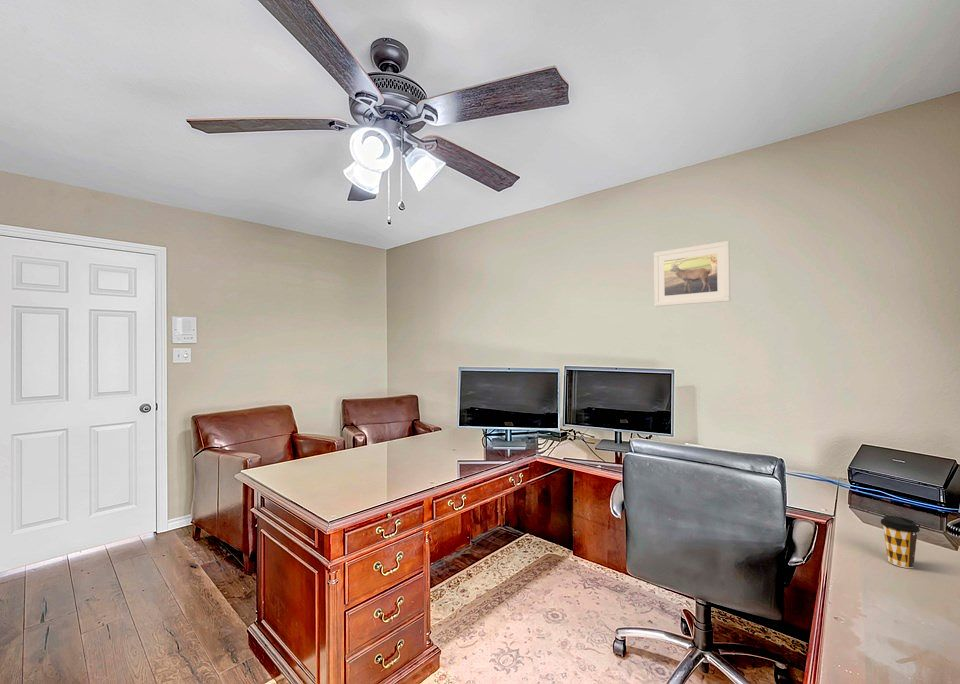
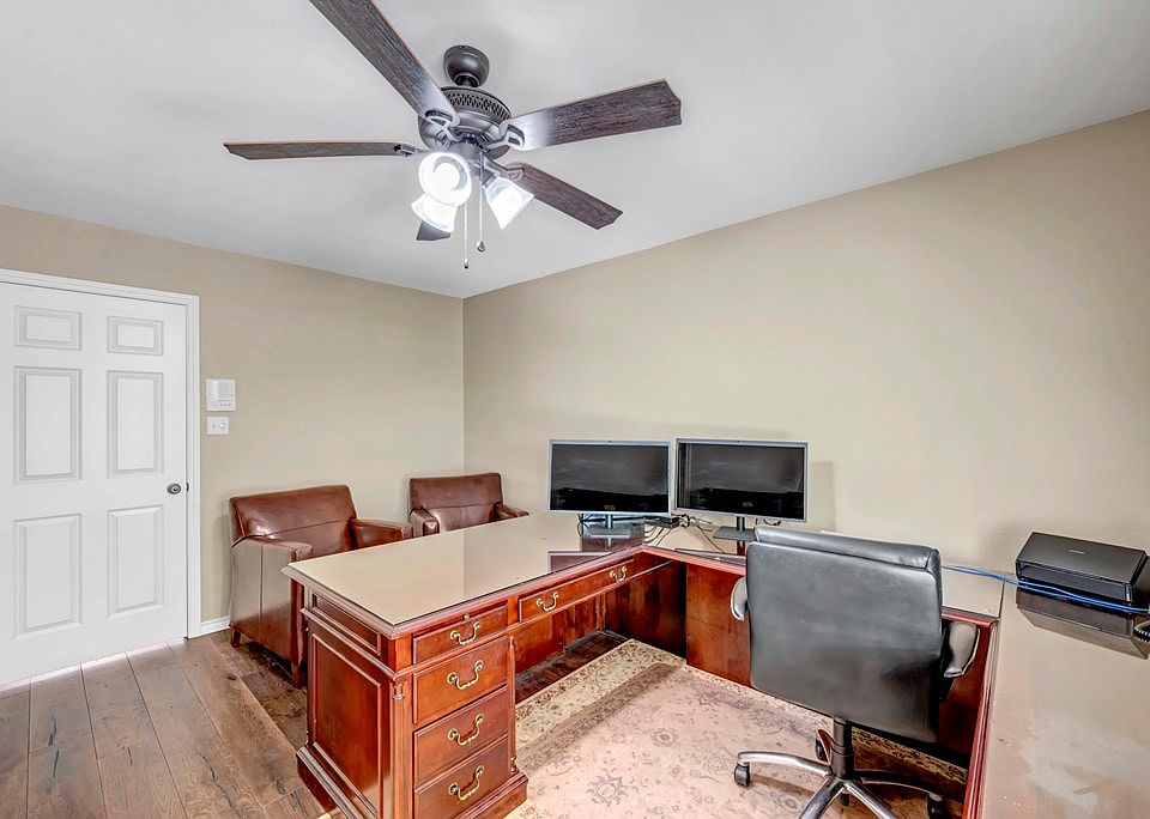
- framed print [653,240,731,307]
- coffee cup [880,515,921,569]
